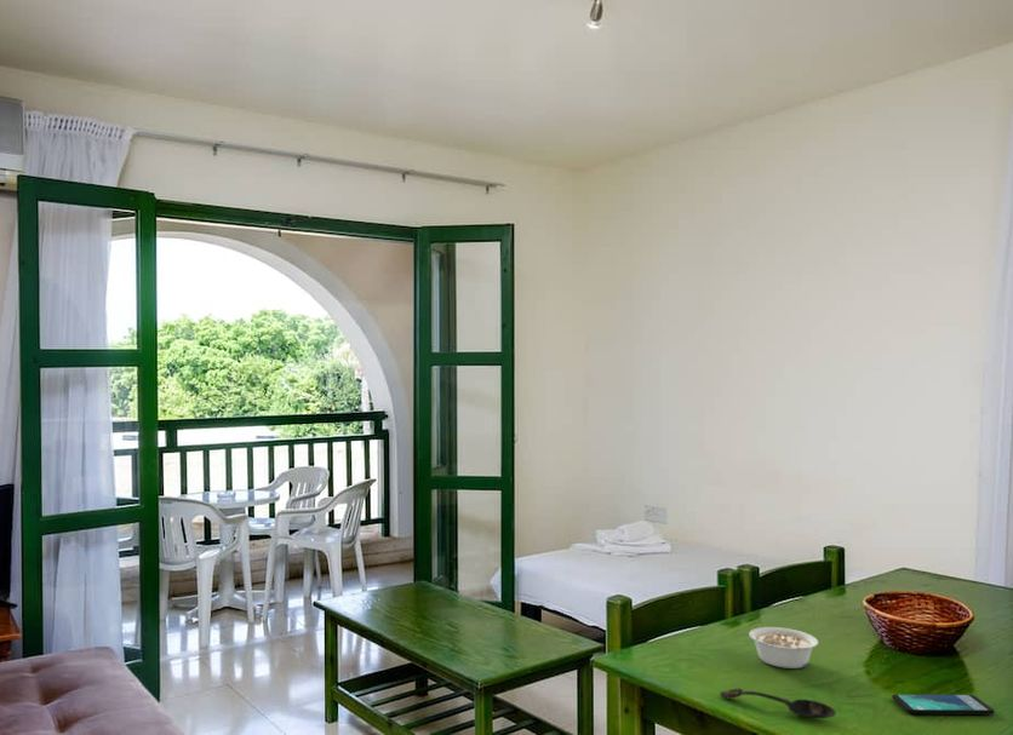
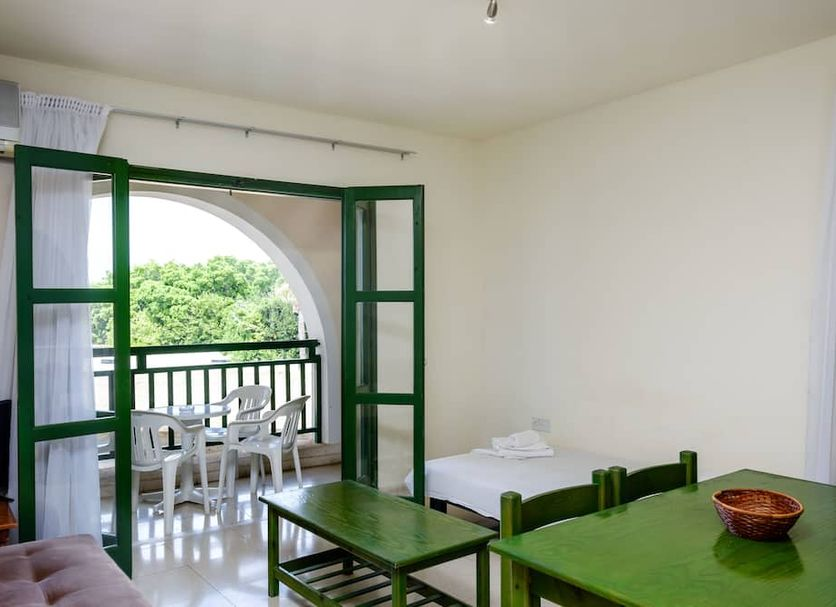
- spoon [719,687,837,719]
- smartphone [891,693,996,716]
- legume [748,626,819,670]
